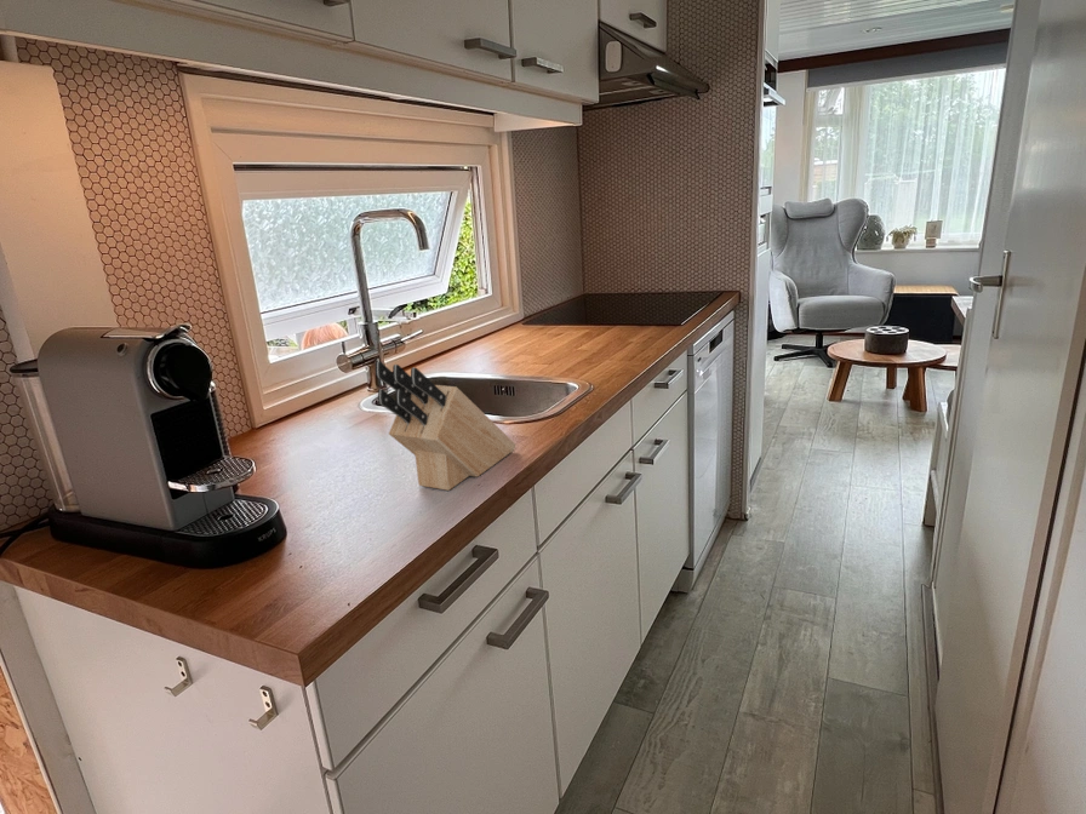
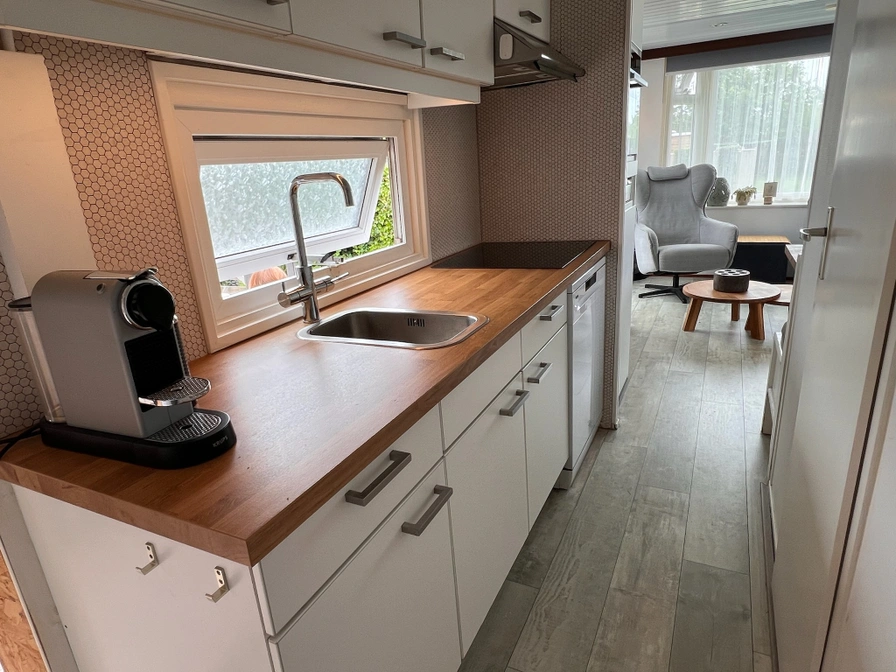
- knife block [375,360,516,492]
